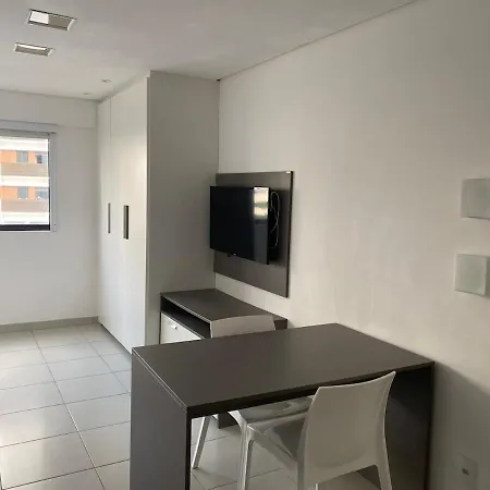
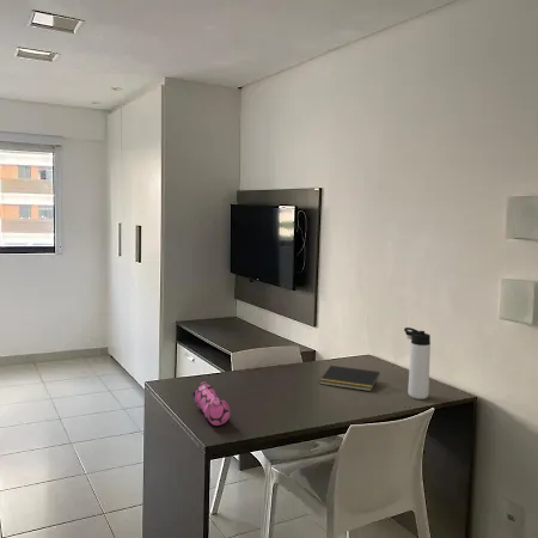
+ pencil case [190,381,231,427]
+ thermos bottle [403,326,432,401]
+ notepad [318,365,381,392]
